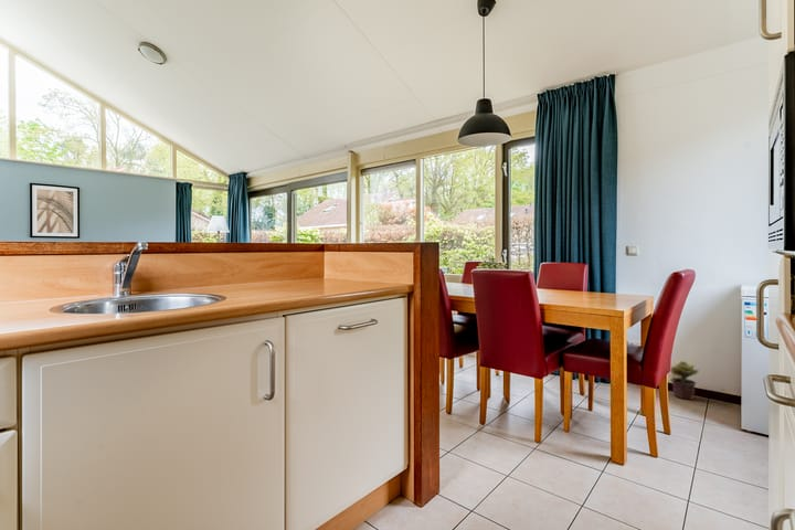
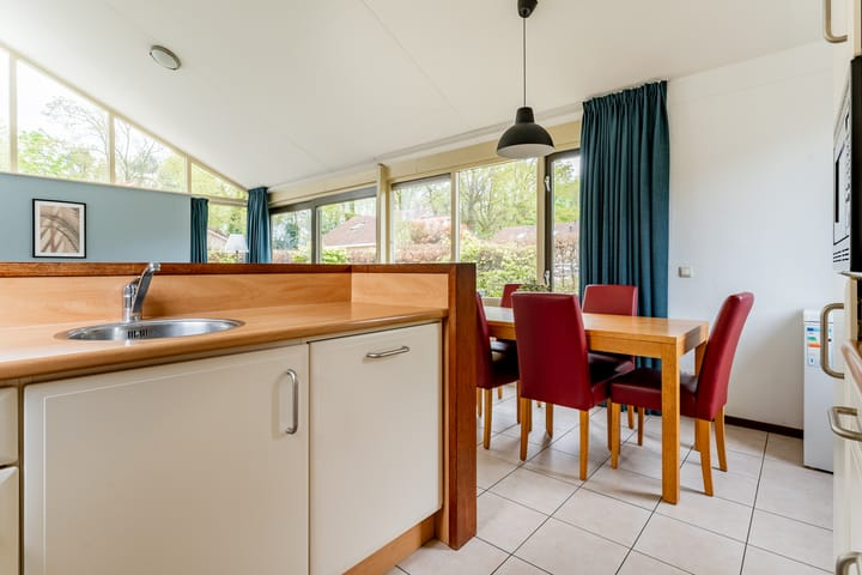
- potted plant [668,360,700,401]
